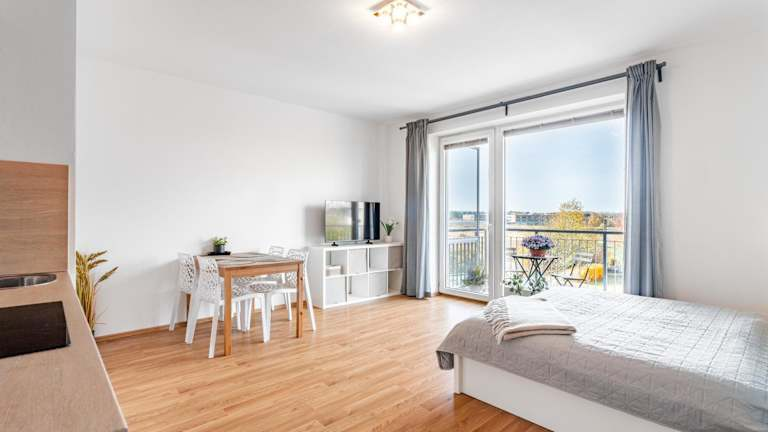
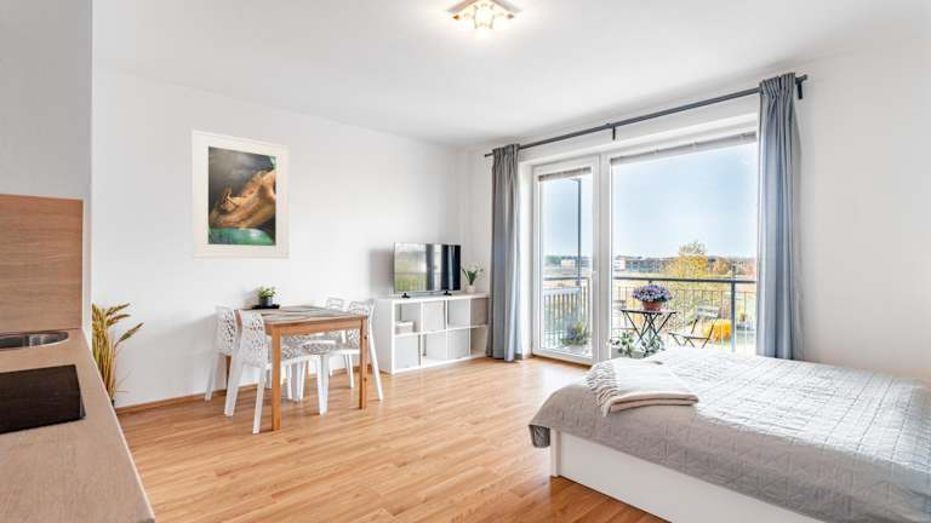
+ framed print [190,128,290,260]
